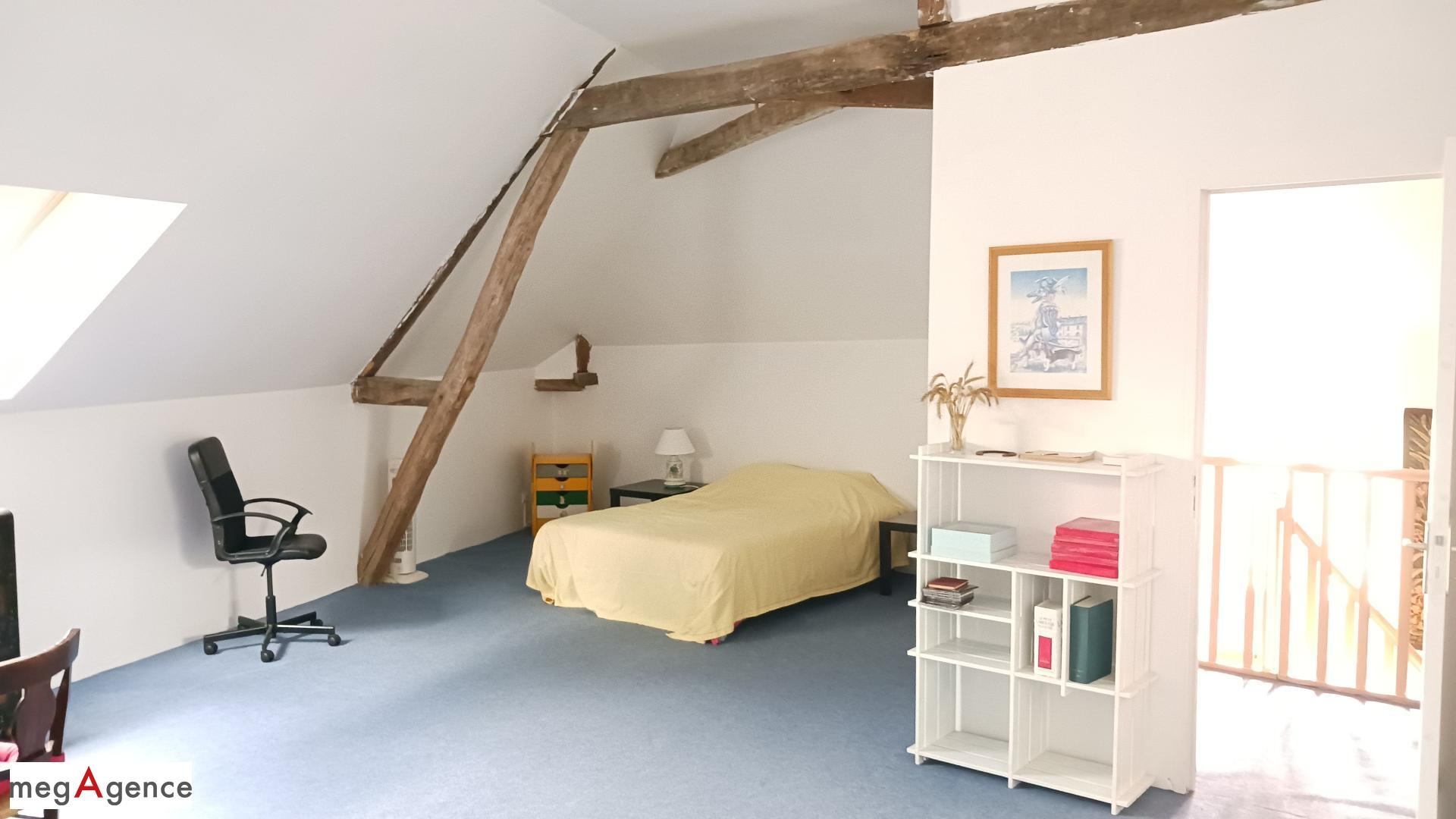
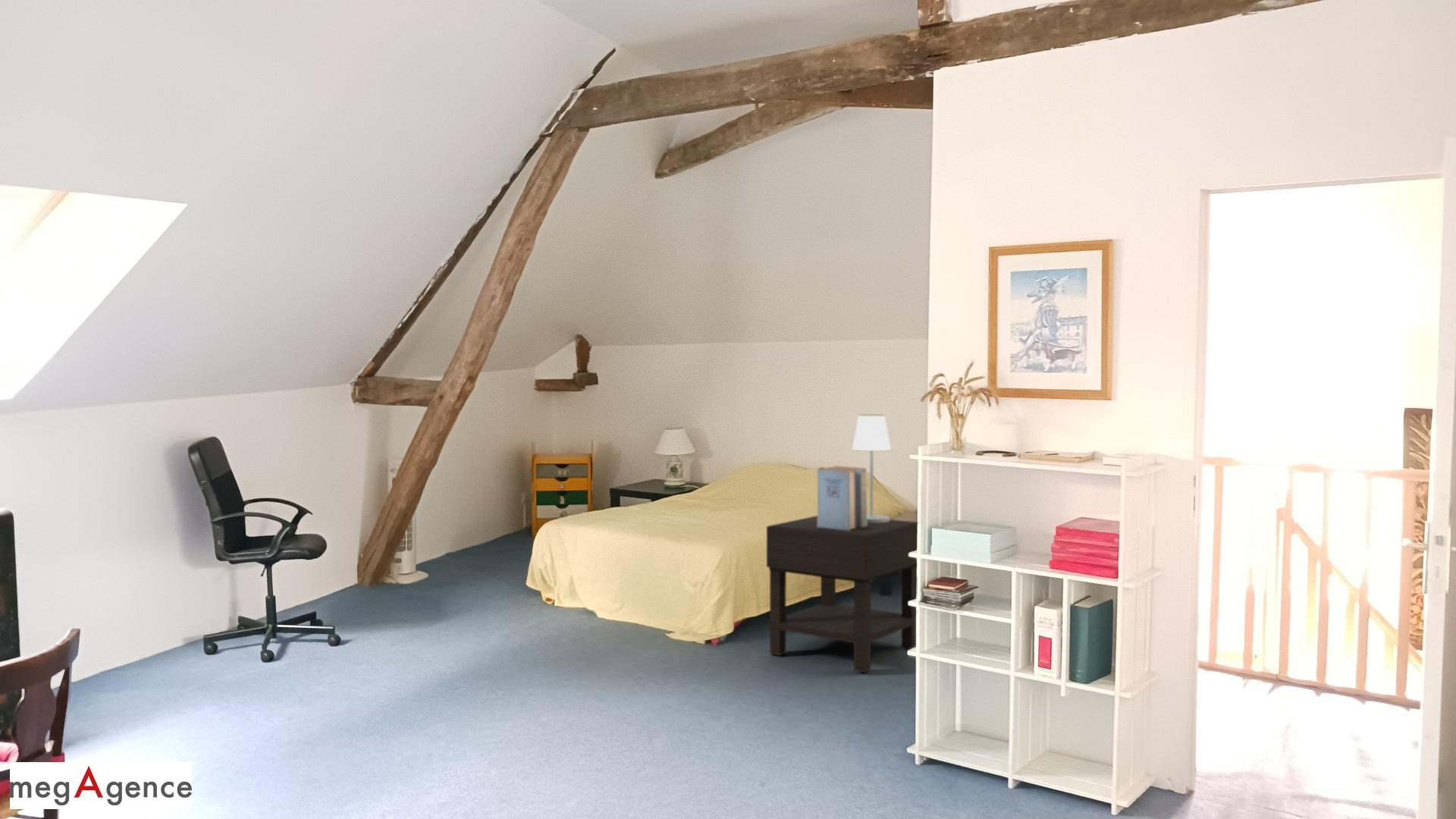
+ nightstand [765,515,918,673]
+ table lamp [851,414,892,522]
+ book [816,465,868,531]
